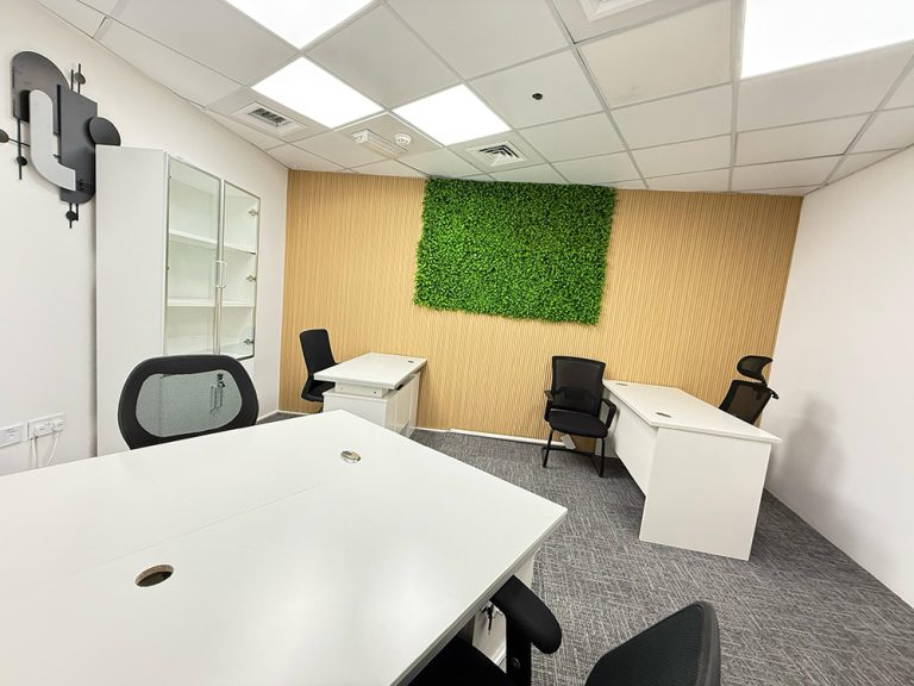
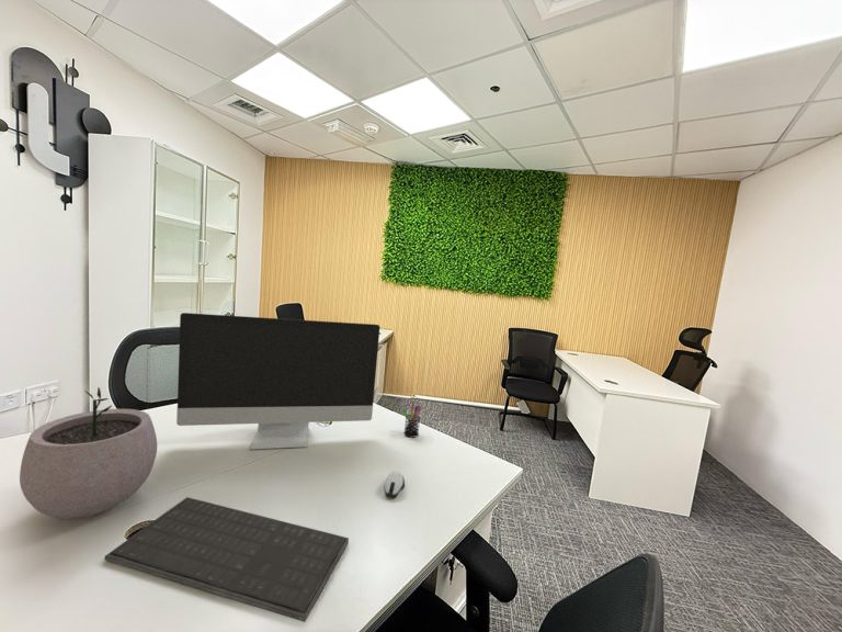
+ computer keyboard [104,496,350,623]
+ computer mouse [384,471,406,499]
+ computer monitor [175,312,380,451]
+ pen holder [401,402,422,439]
+ plant pot [19,386,158,520]
